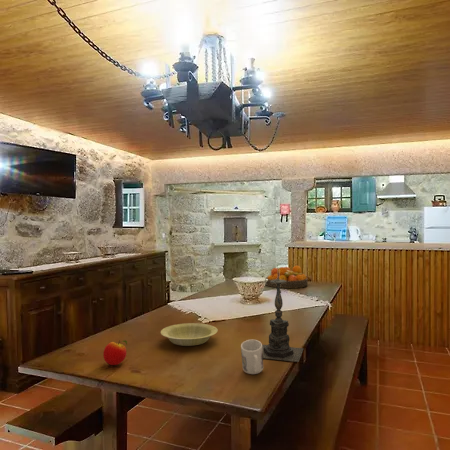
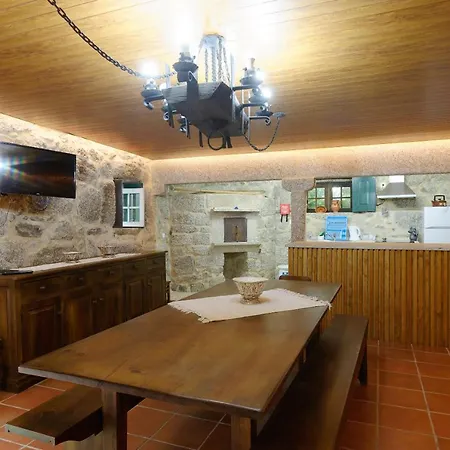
- mug [240,339,264,375]
- fruit bowl [265,265,309,289]
- apple [102,339,128,366]
- bowl [160,322,219,347]
- candle holder [262,267,304,363]
